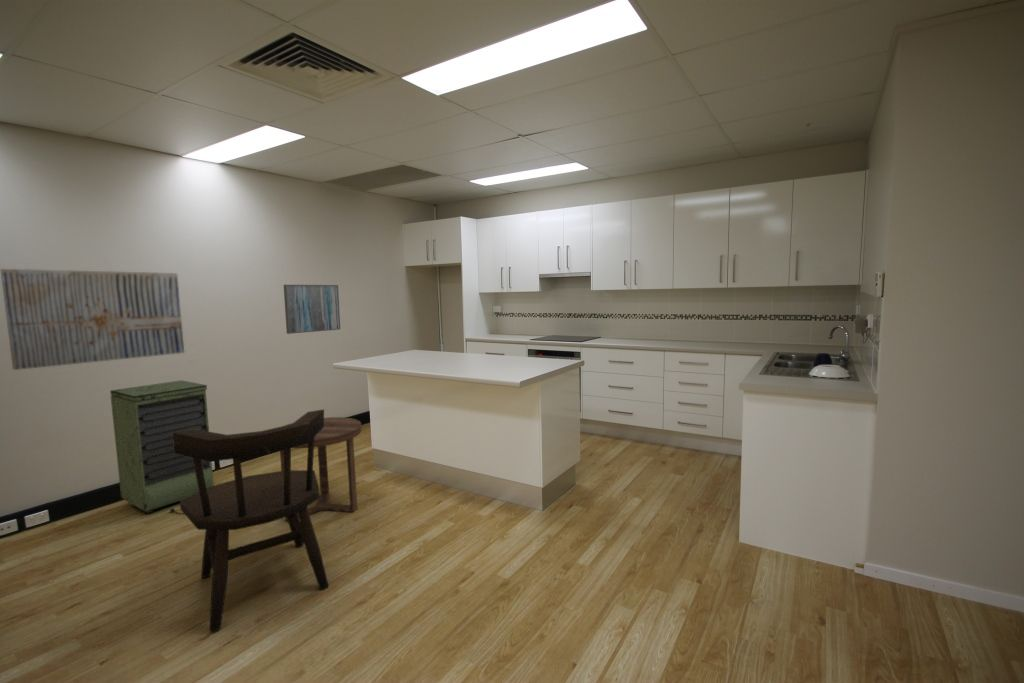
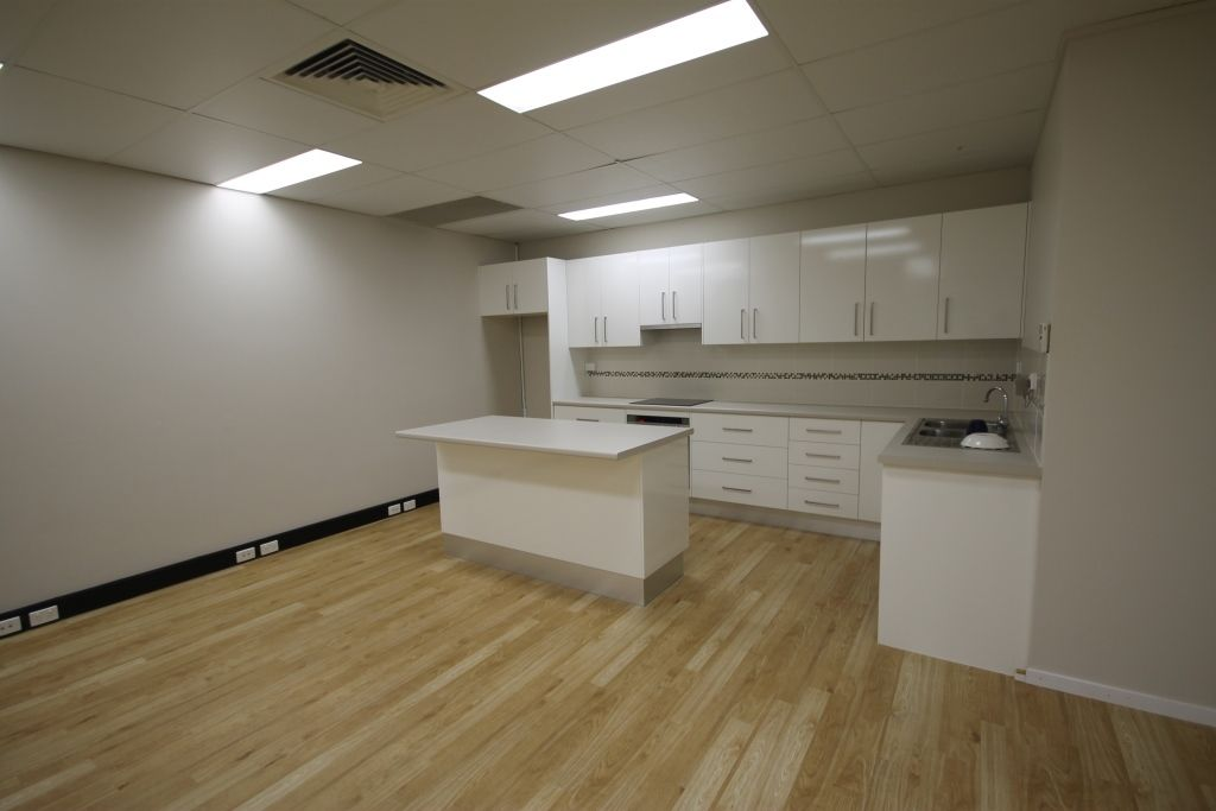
- dining chair [173,408,330,633]
- storage cabinet [109,380,215,515]
- side table [279,416,363,522]
- wall art [283,284,341,335]
- wall art [0,268,185,371]
